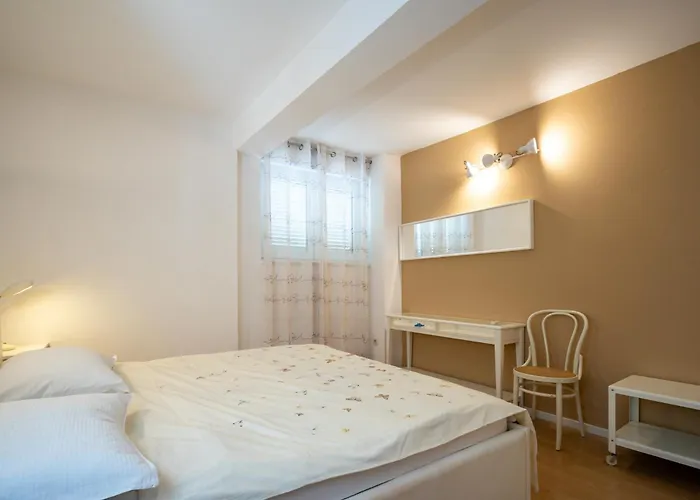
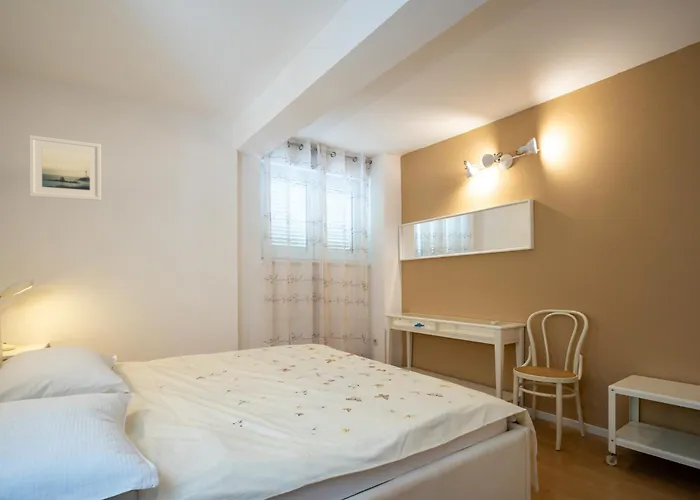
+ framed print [28,134,102,201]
